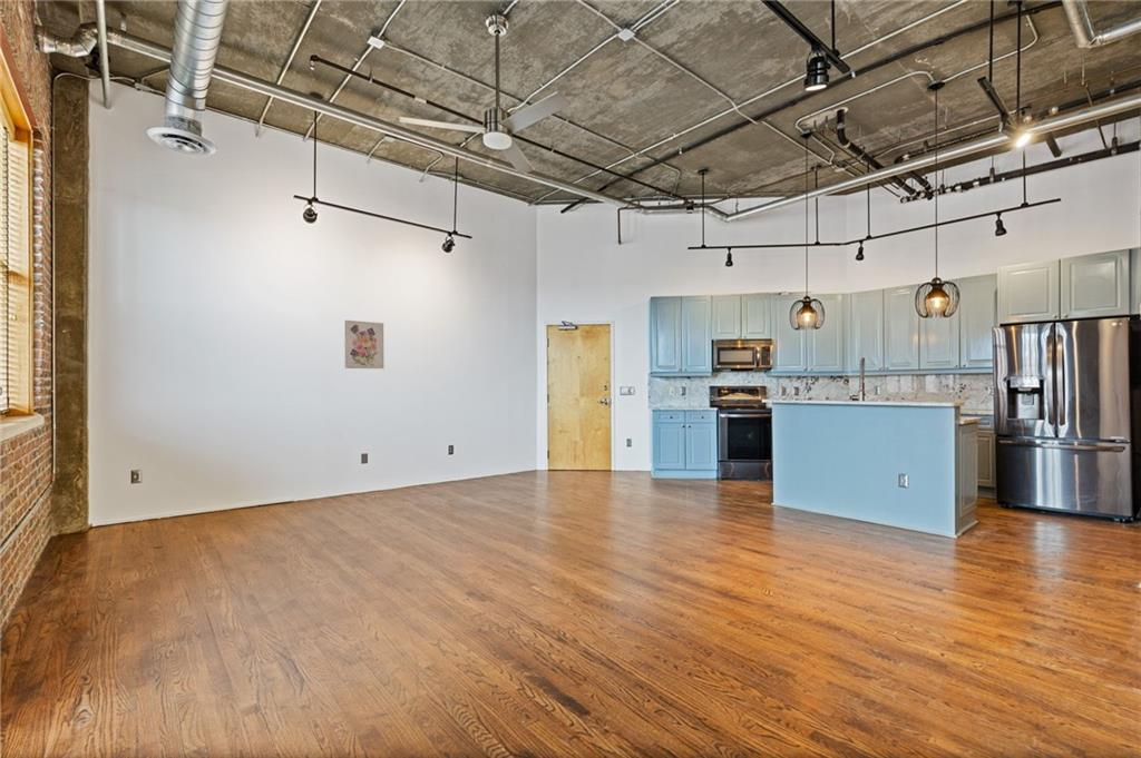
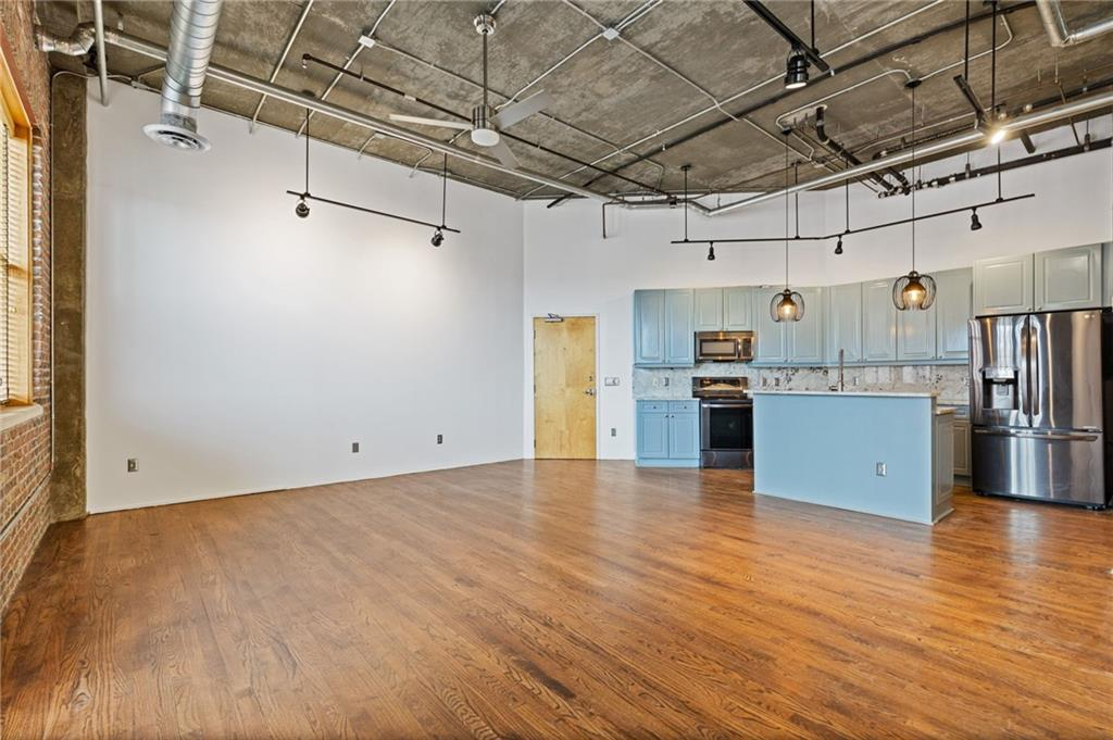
- wall art [344,319,386,370]
